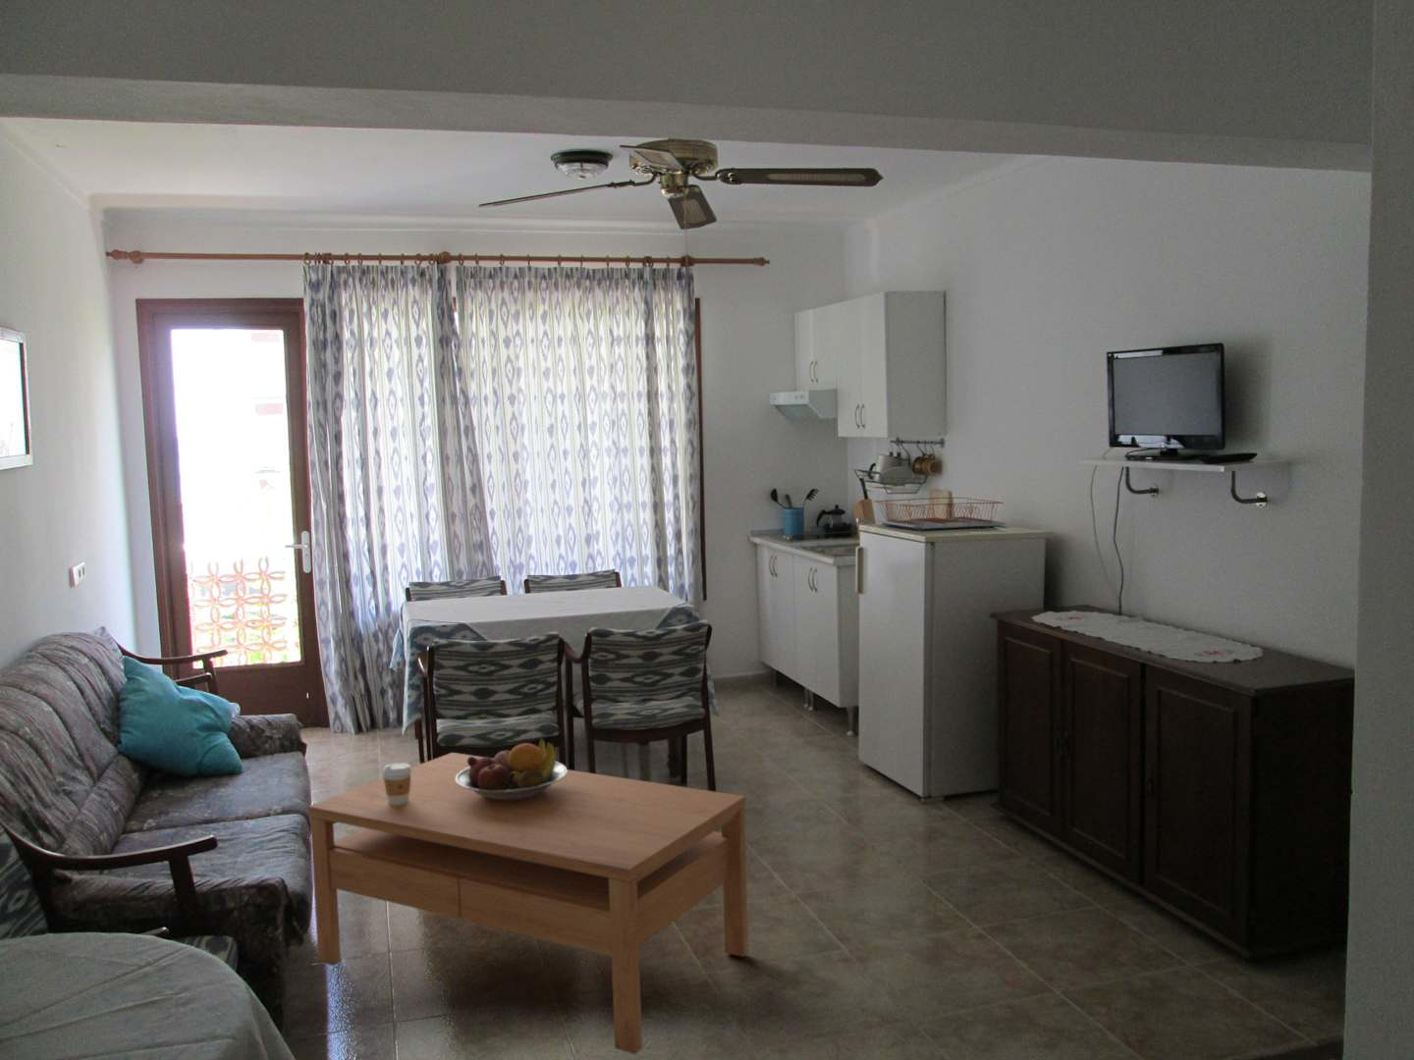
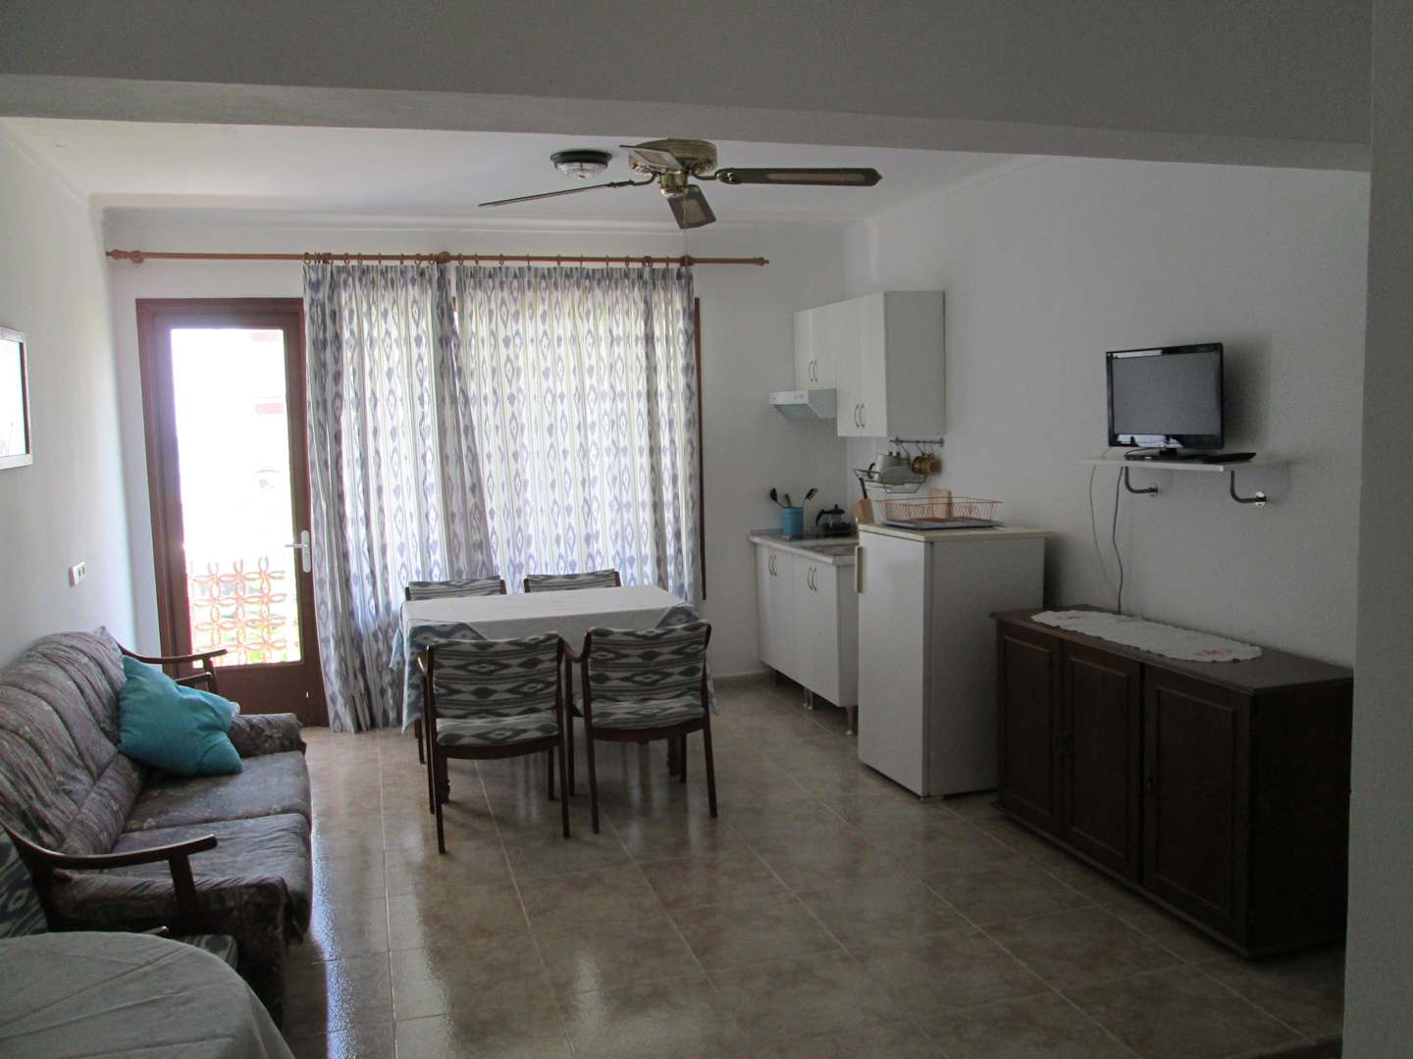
- coffee cup [382,762,412,805]
- coffee table [306,752,749,1056]
- fruit bowl [455,738,568,801]
